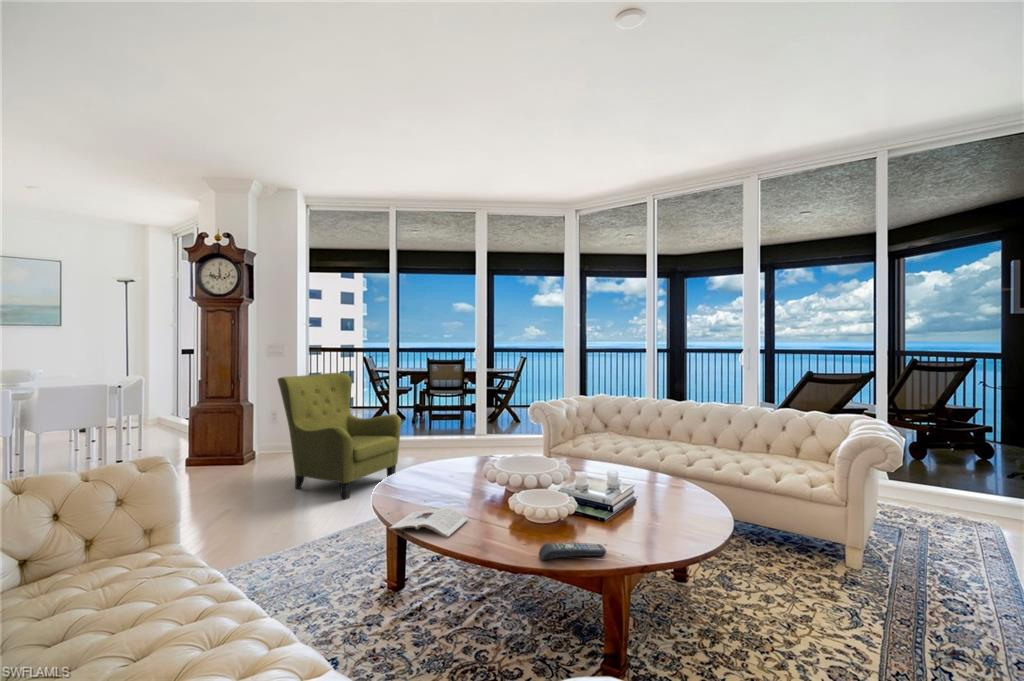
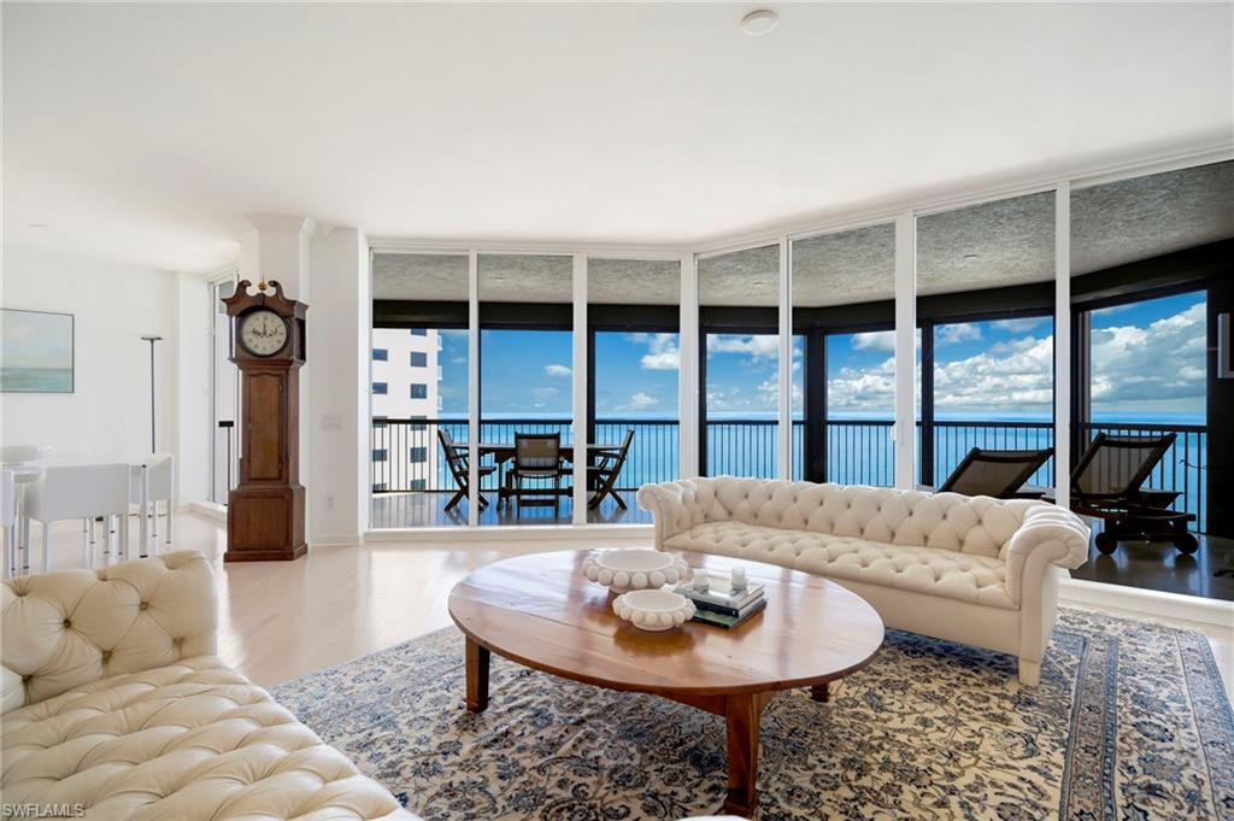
- armchair [277,372,402,500]
- remote control [538,542,607,561]
- magazine [388,507,469,539]
